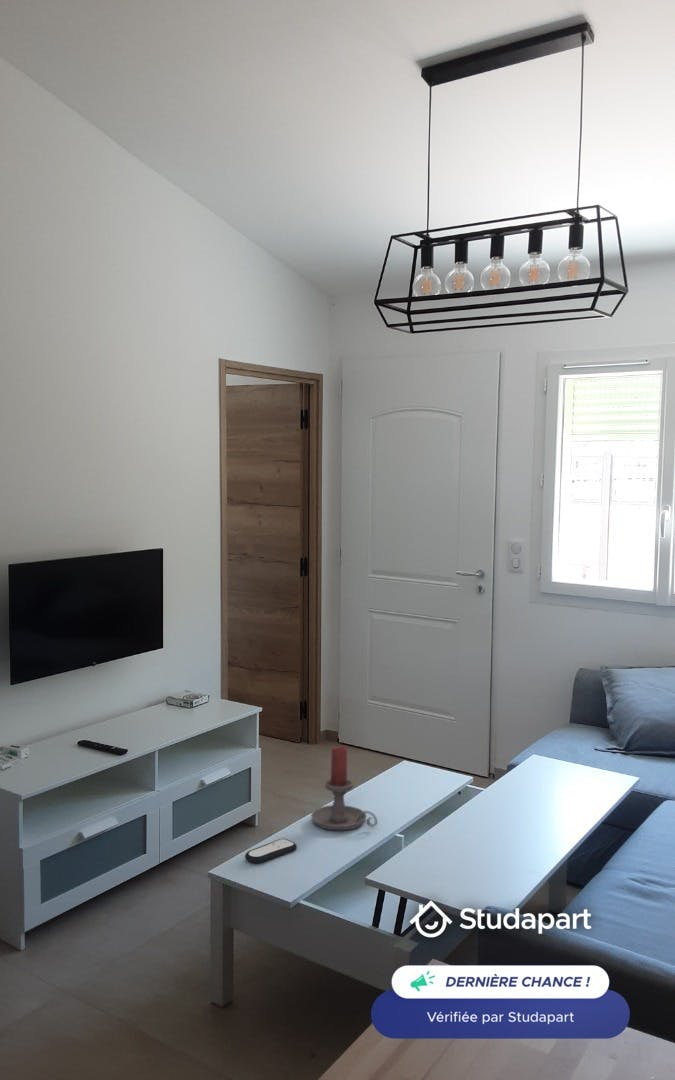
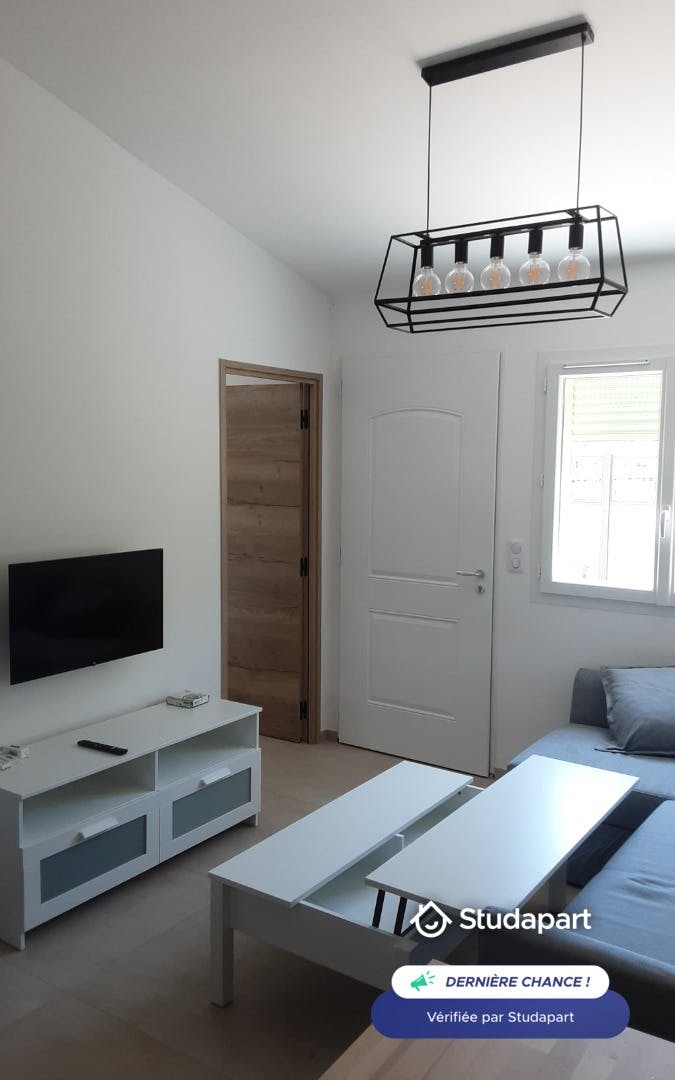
- candle holder [310,746,378,831]
- remote control [244,838,298,864]
